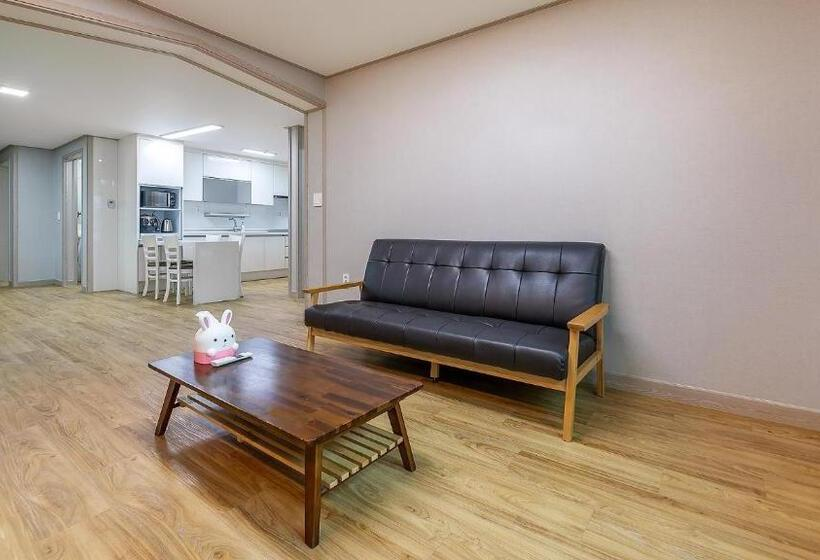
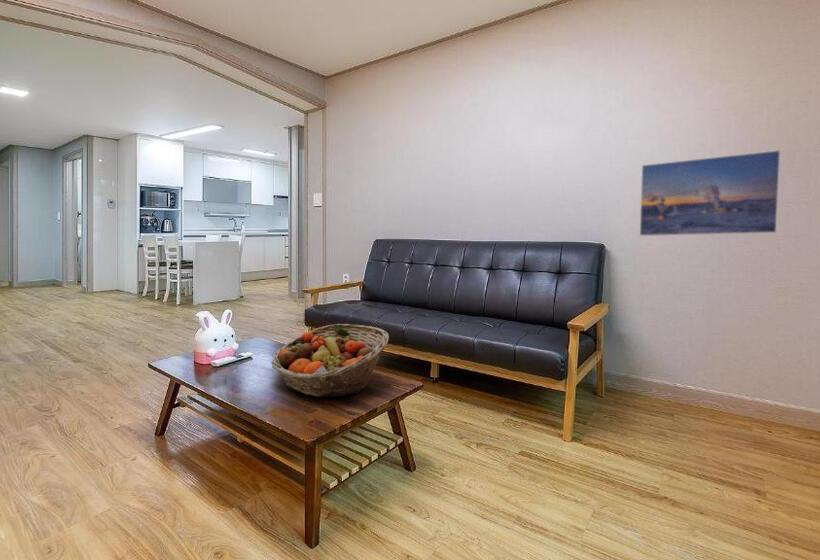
+ fruit basket [270,323,390,398]
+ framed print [639,149,782,237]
